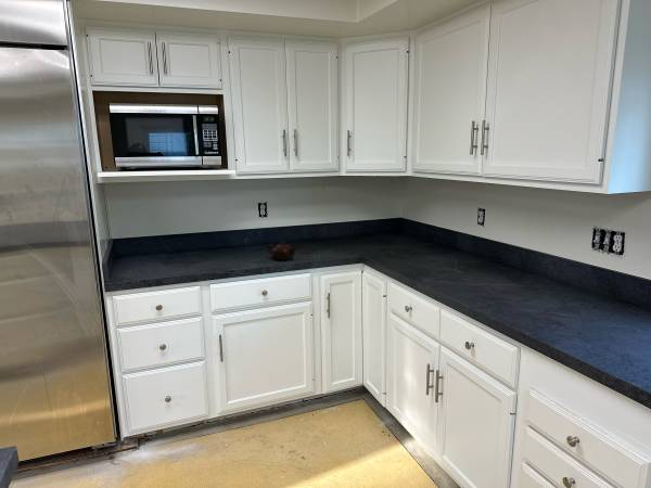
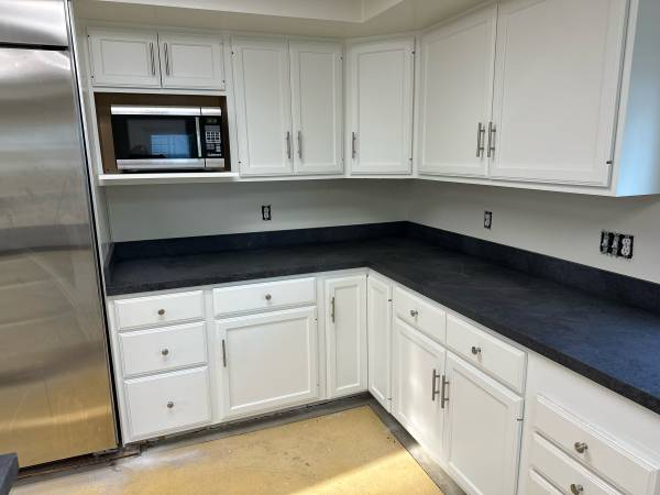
- teapot [267,240,297,261]
